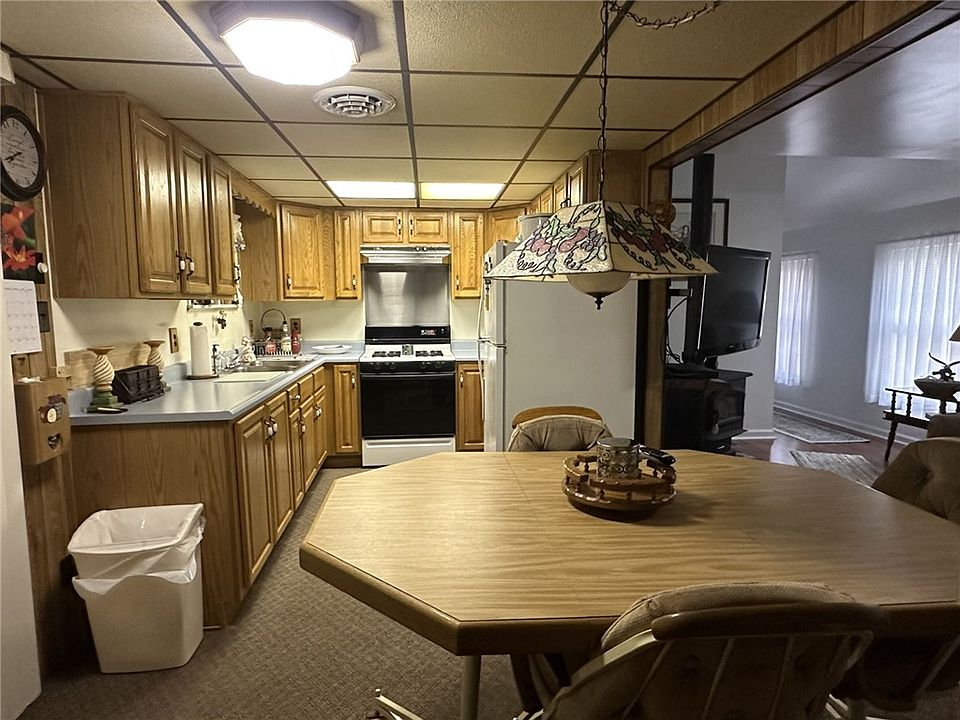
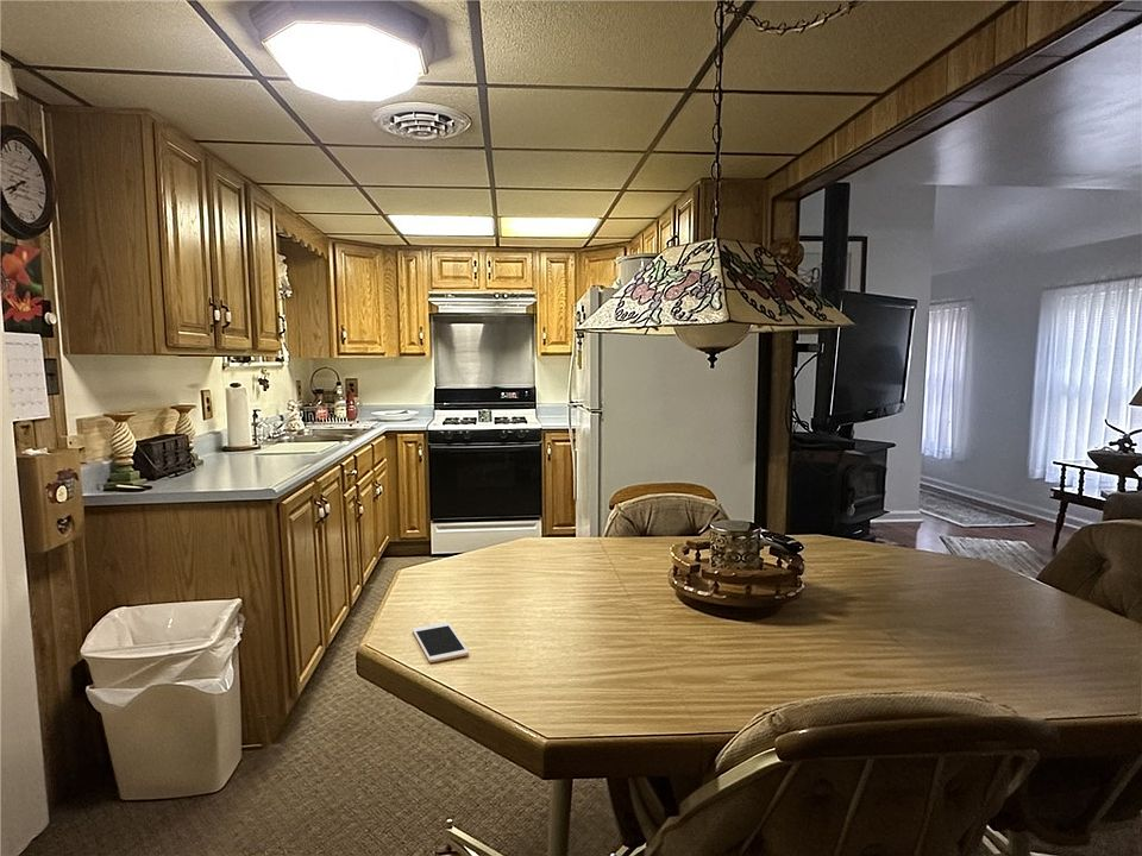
+ cell phone [412,621,470,663]
